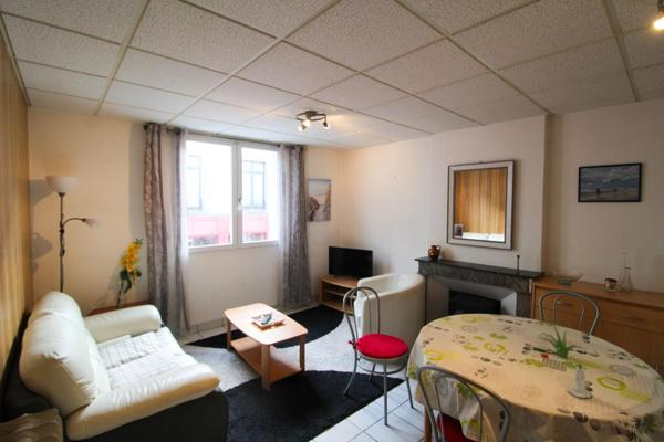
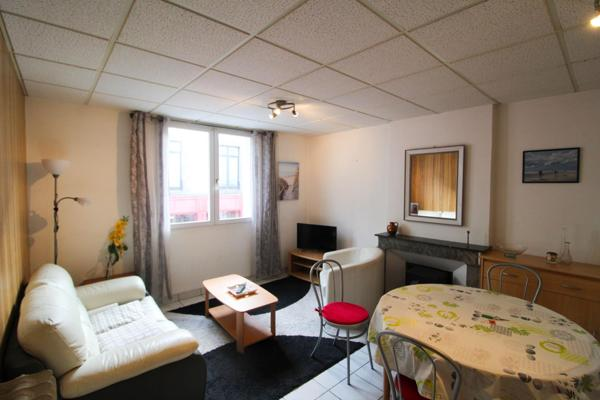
- plant [538,317,591,359]
- candle [567,360,592,399]
